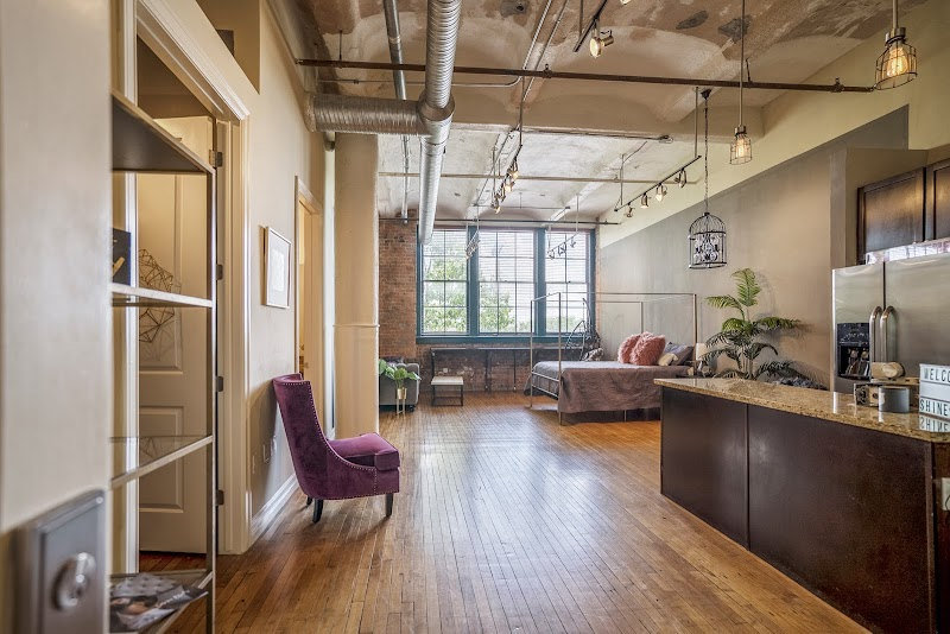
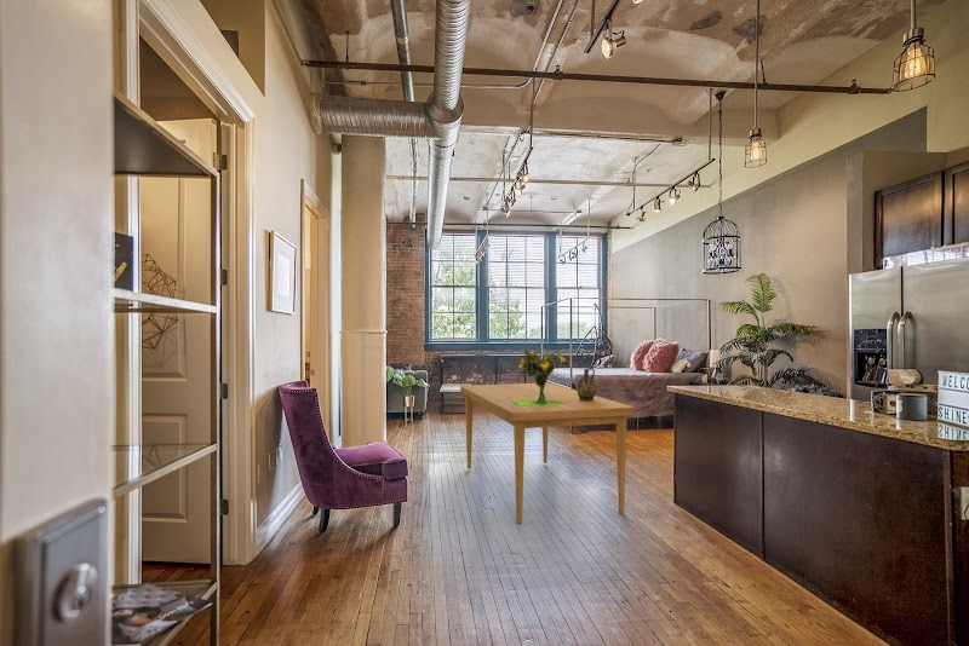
+ bouquet [514,346,570,406]
+ dining table [459,382,635,525]
+ ceramic jug [575,367,597,400]
